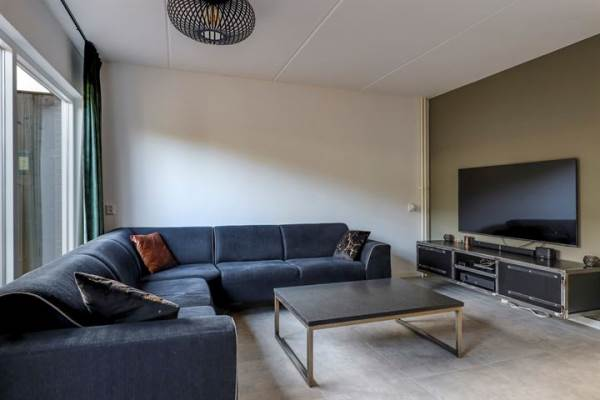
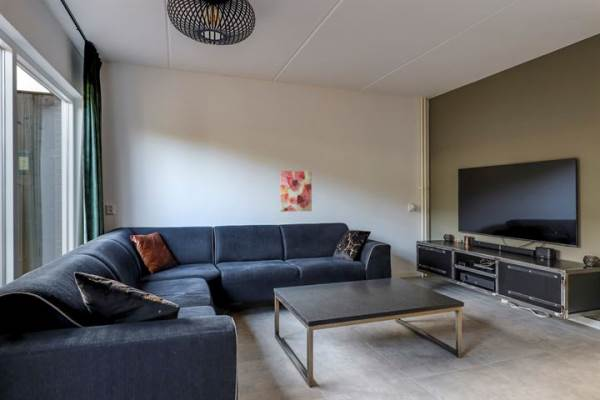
+ wall art [279,170,313,213]
